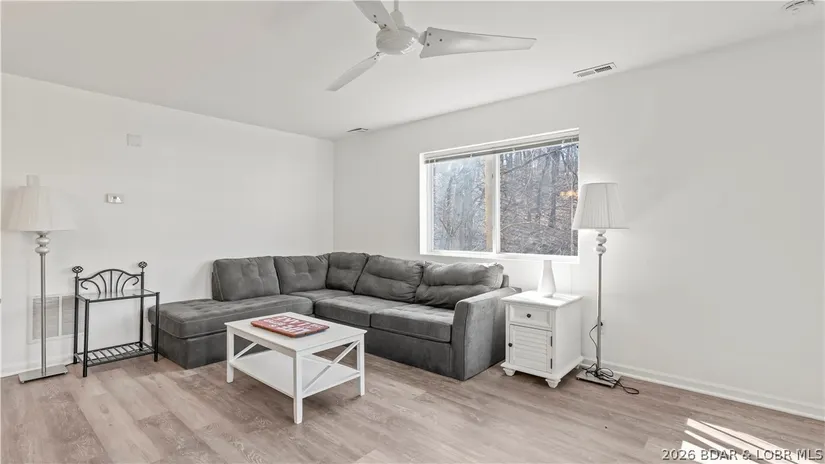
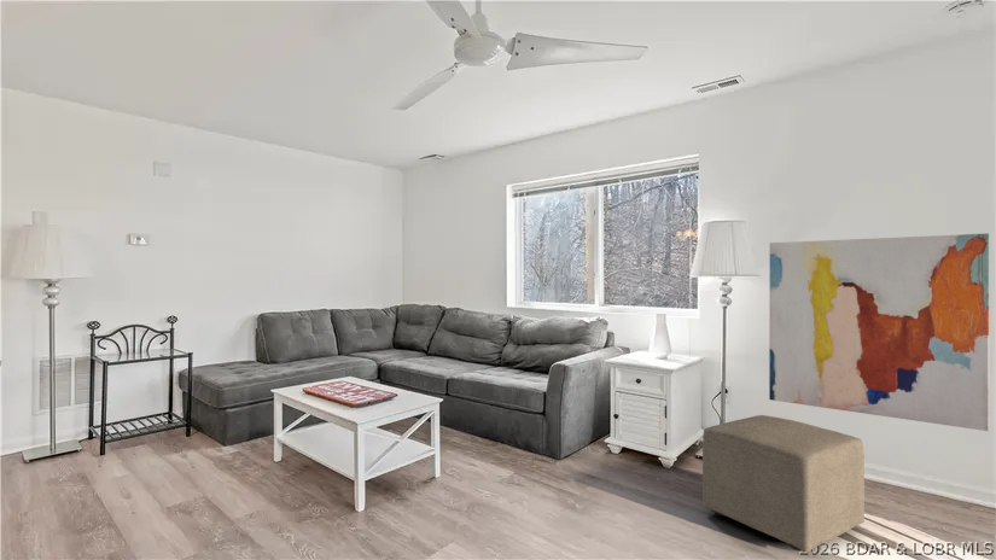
+ ottoman [701,414,866,553]
+ wall art [768,232,990,432]
